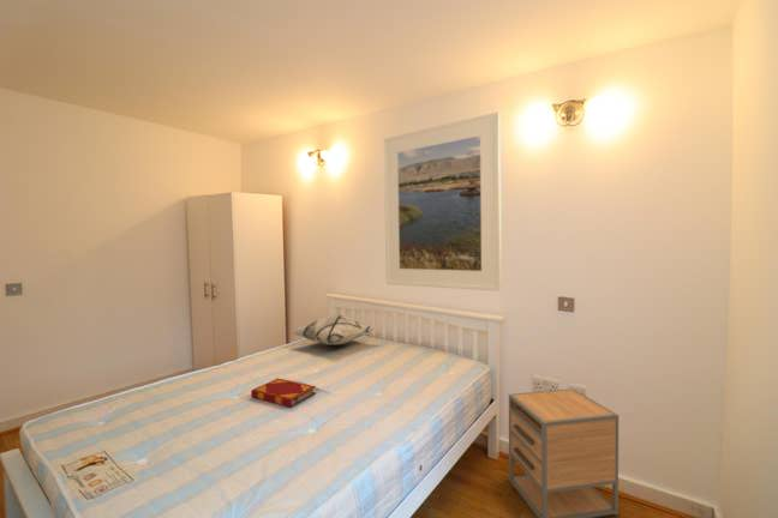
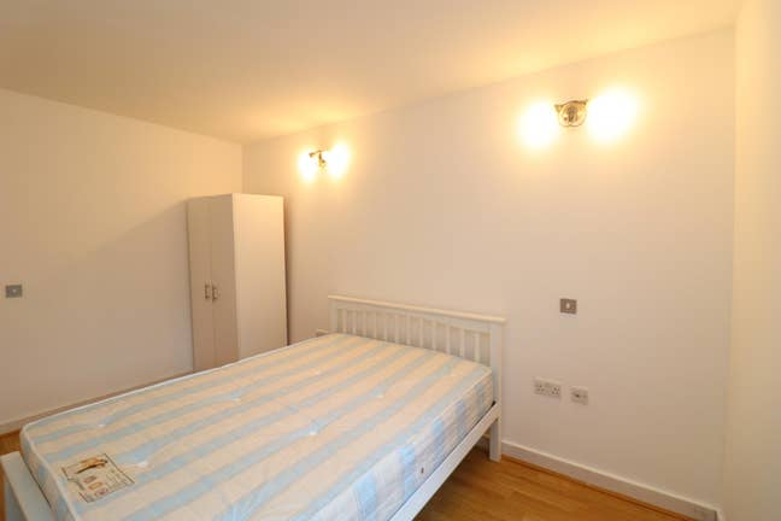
- hardback book [250,378,317,409]
- nightstand [508,387,620,518]
- decorative pillow [292,314,376,347]
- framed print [383,110,502,293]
